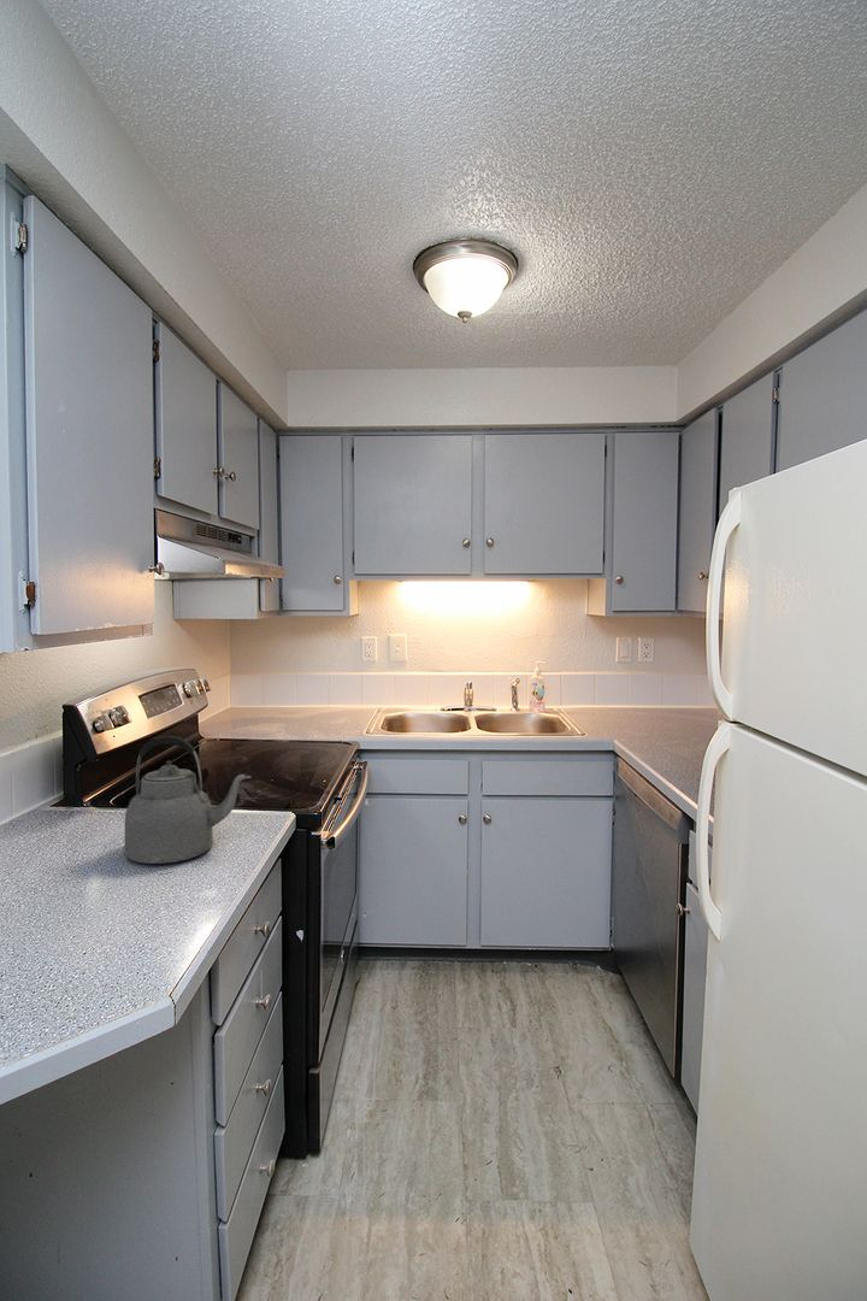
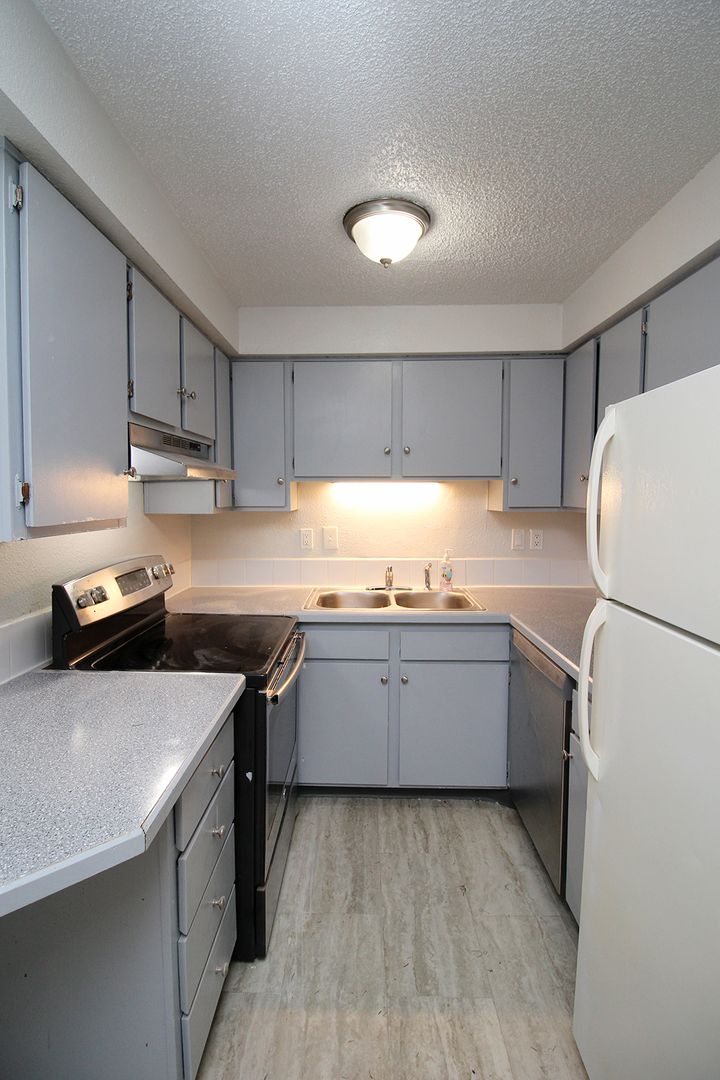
- kettle [123,735,252,865]
